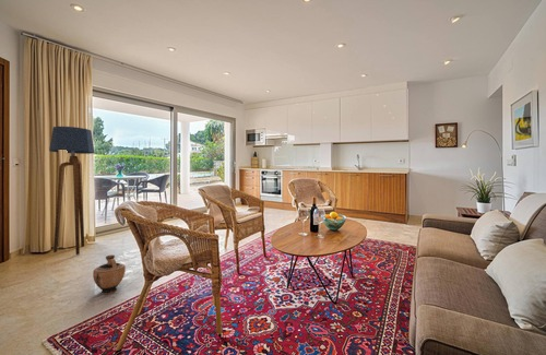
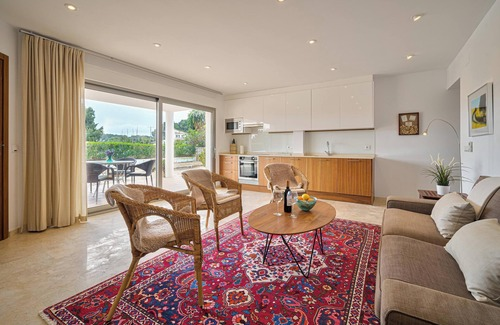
- ceramic jug [92,253,127,295]
- floor lamp [48,126,95,256]
